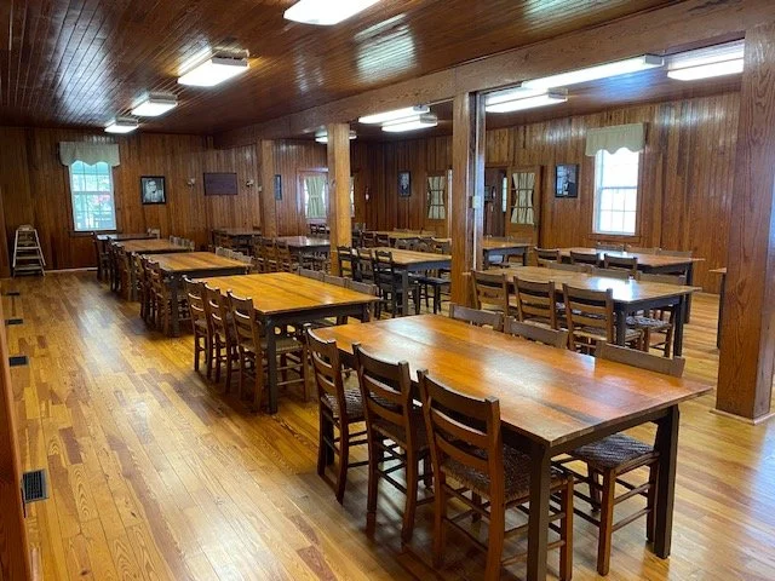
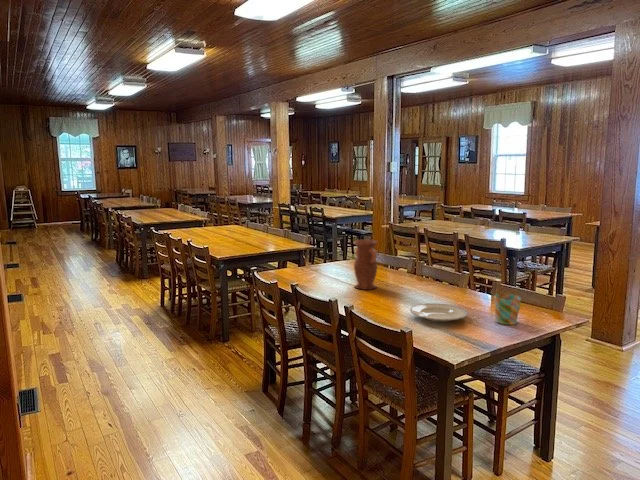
+ plate [409,302,469,323]
+ mug [493,293,522,326]
+ pitcher [353,239,378,291]
